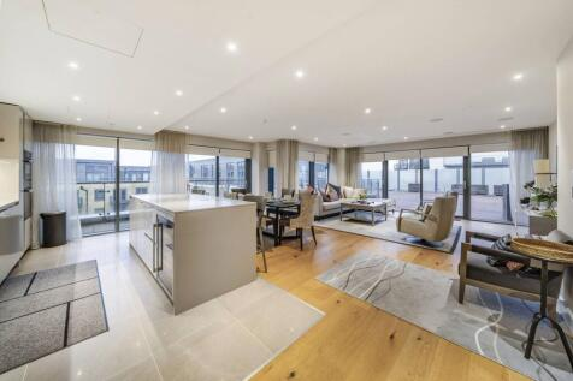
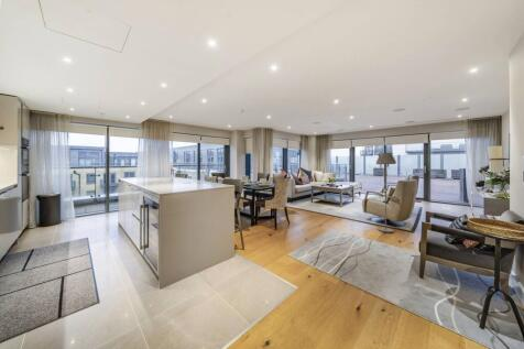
+ floor lamp [375,152,397,233]
